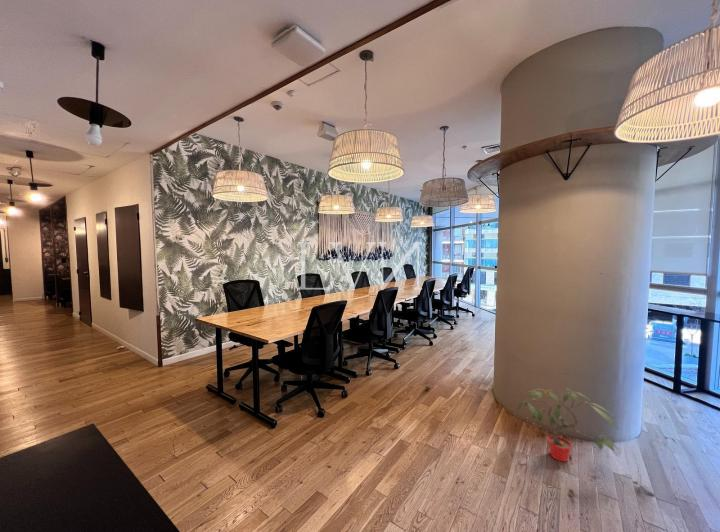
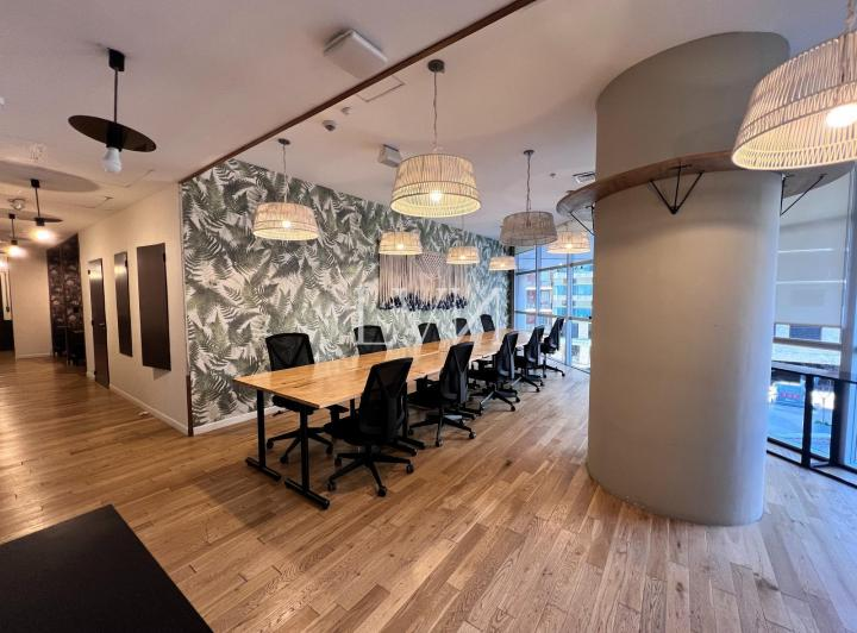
- potted plant [516,388,621,463]
